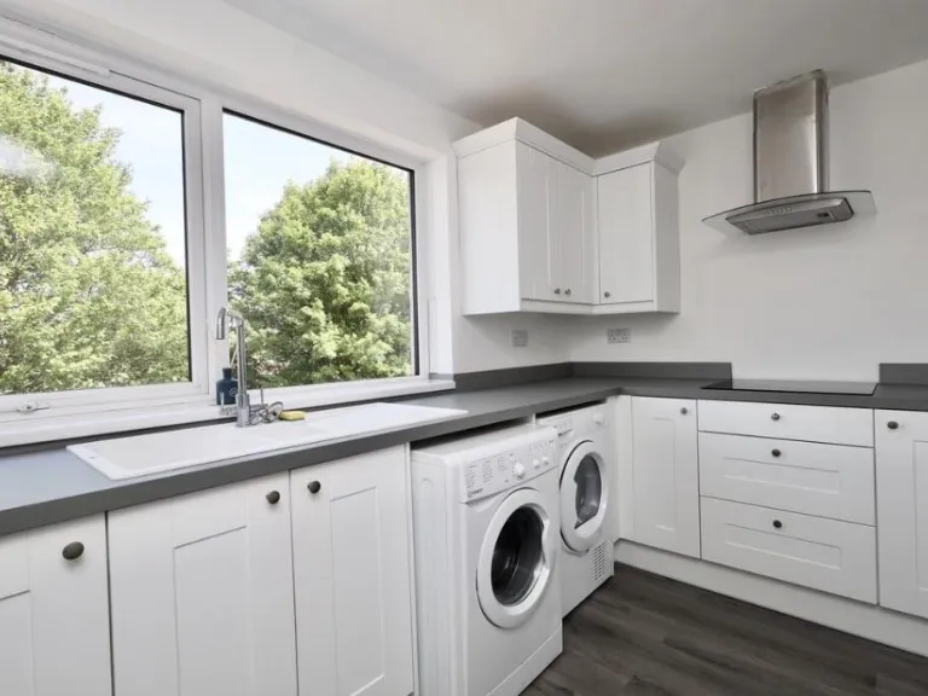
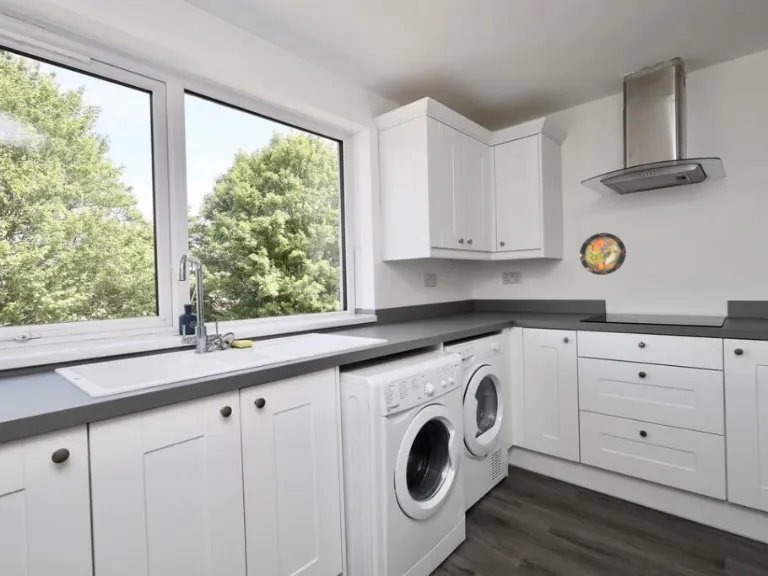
+ decorative plate [579,232,627,276]
